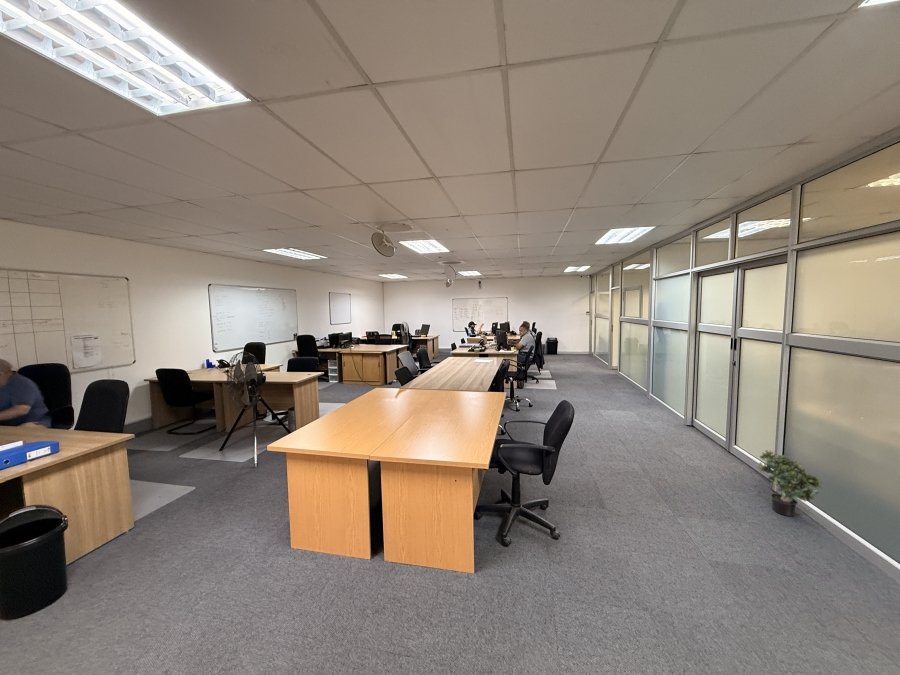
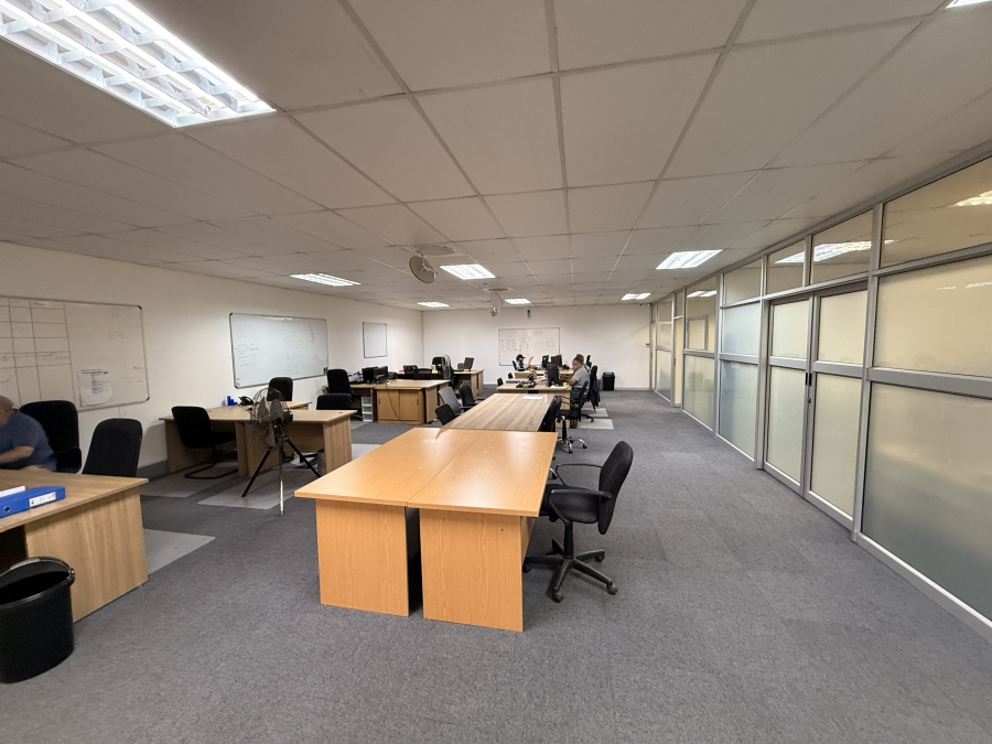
- potted plant [756,449,824,517]
